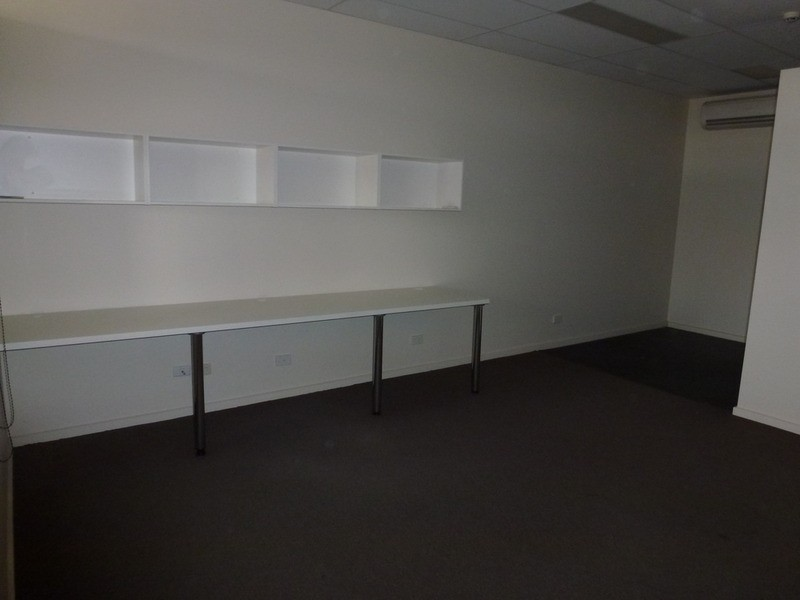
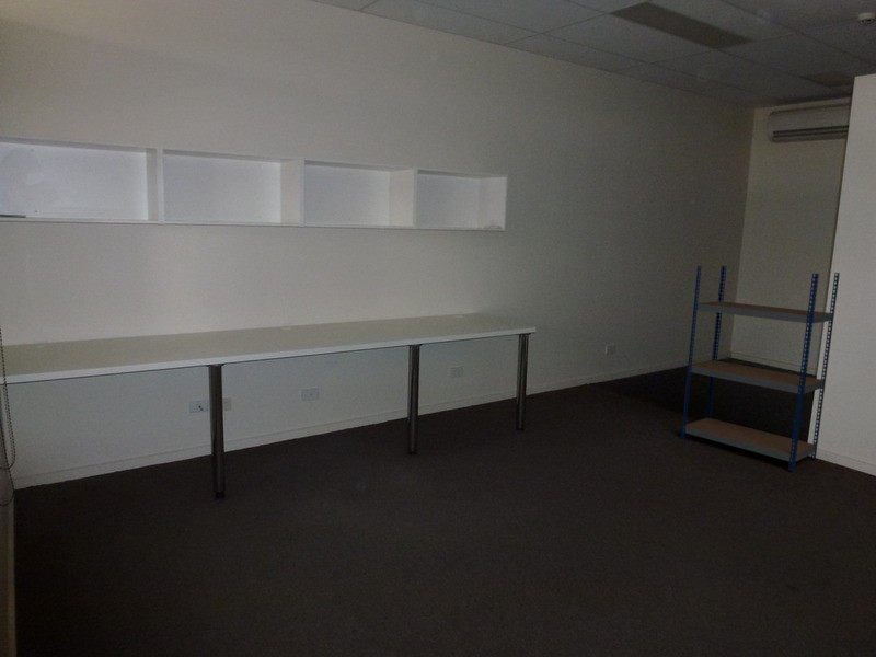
+ shelving unit [680,265,841,472]
